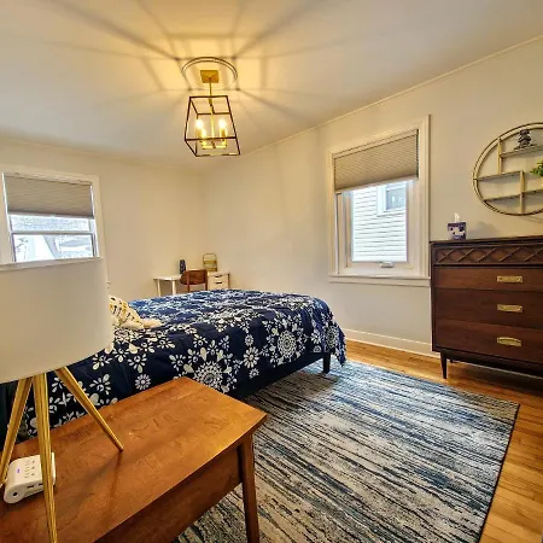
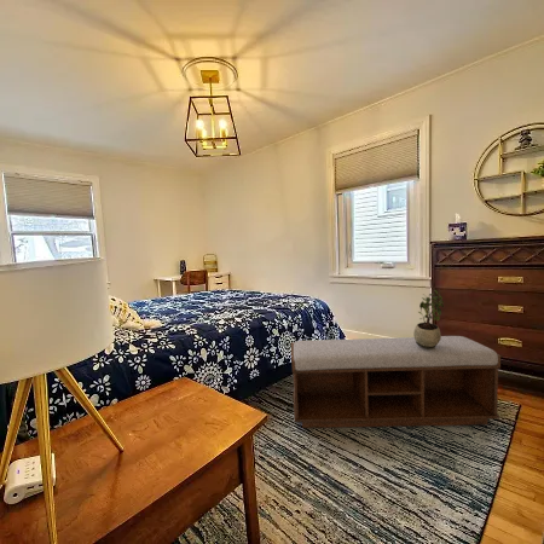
+ bench [290,335,502,429]
+ potted plant [412,289,445,349]
